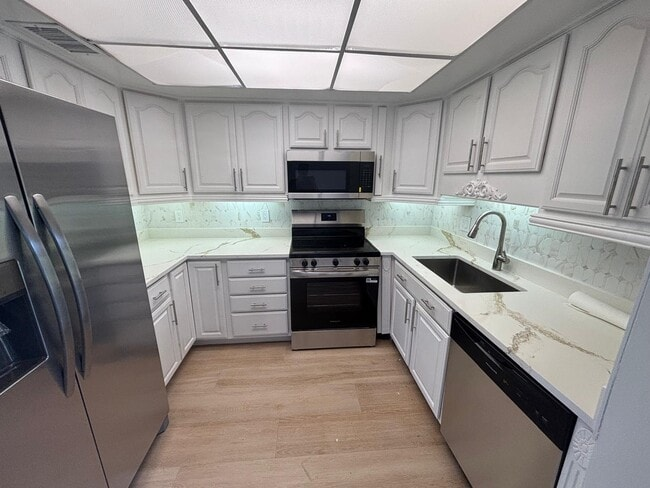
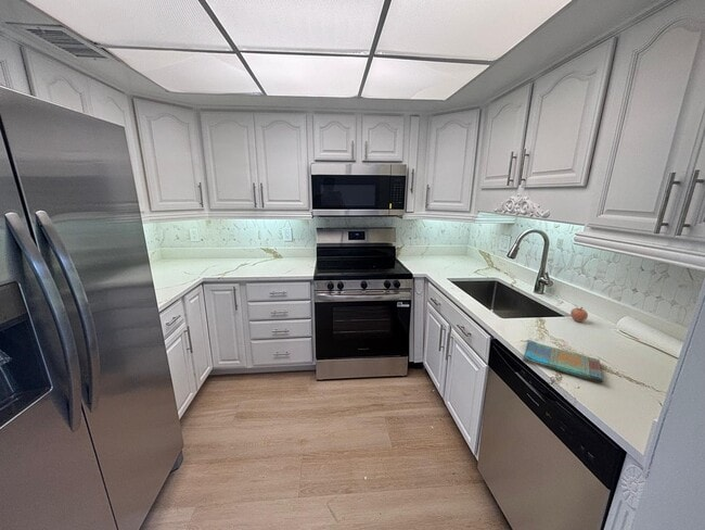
+ dish towel [522,339,605,384]
+ fruit [569,303,589,323]
